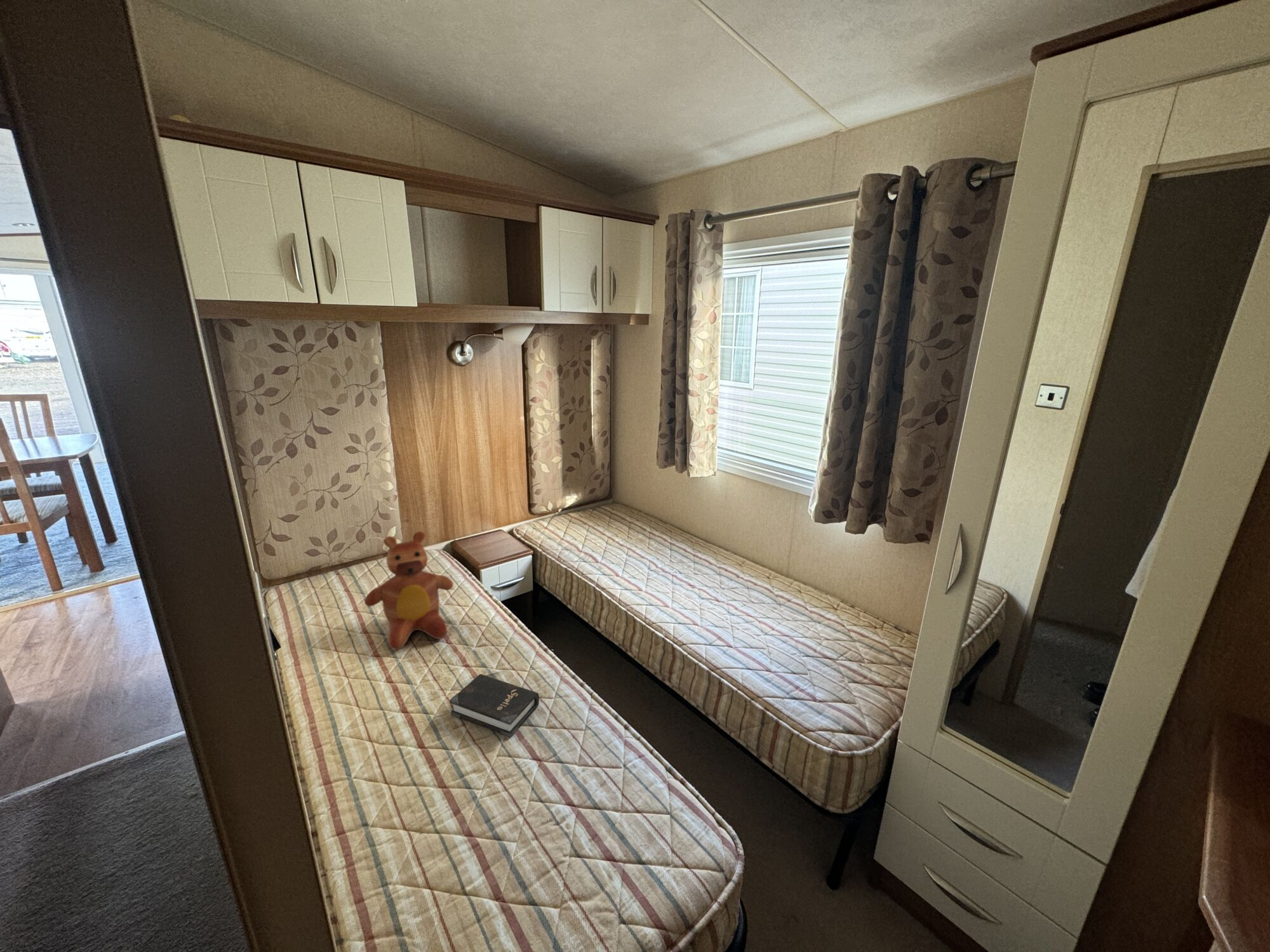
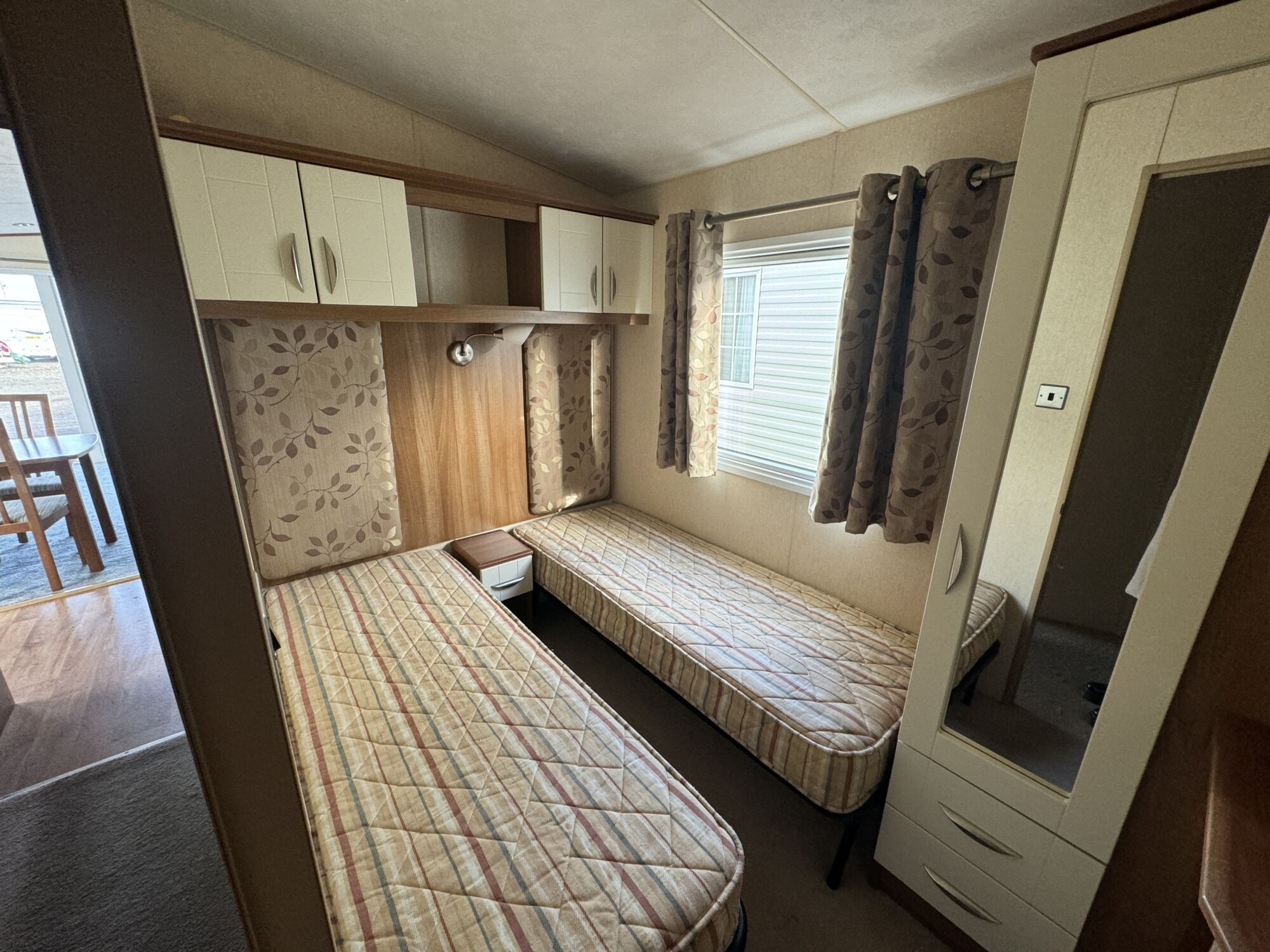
- teddy bear [364,531,454,651]
- hardback book [449,673,540,737]
